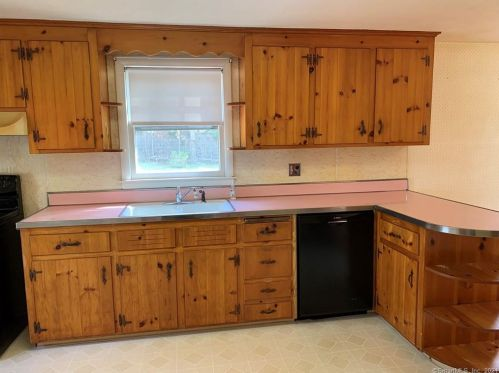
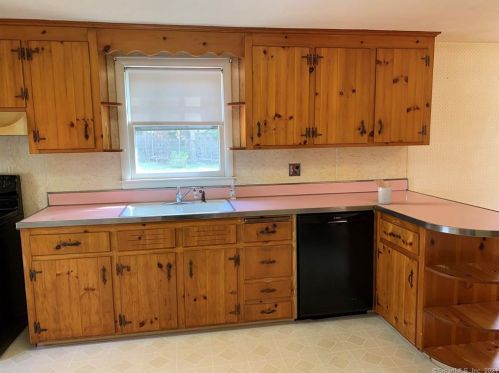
+ utensil holder [373,178,394,205]
